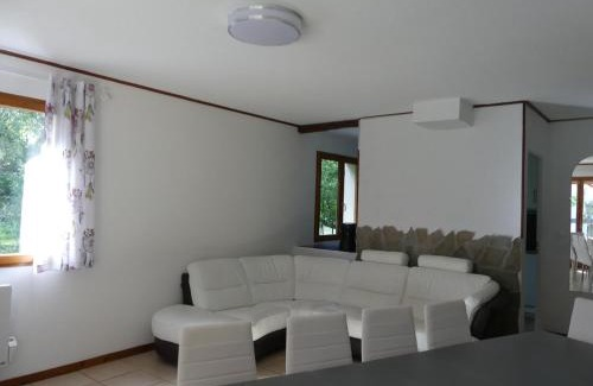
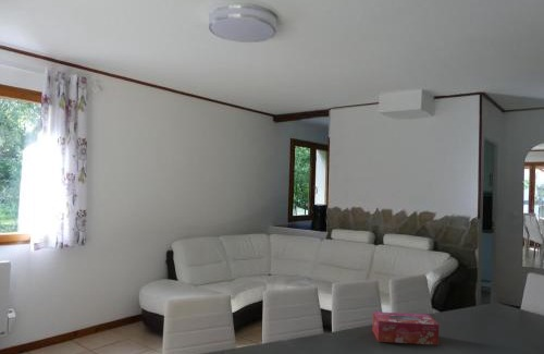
+ tissue box [372,310,440,346]
